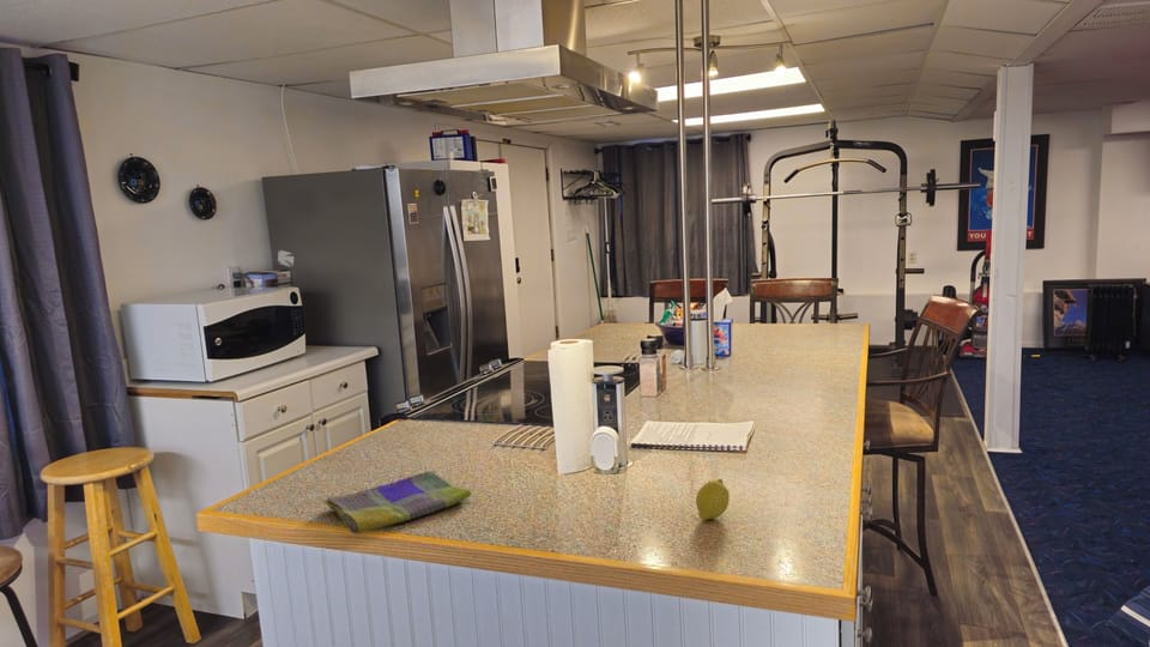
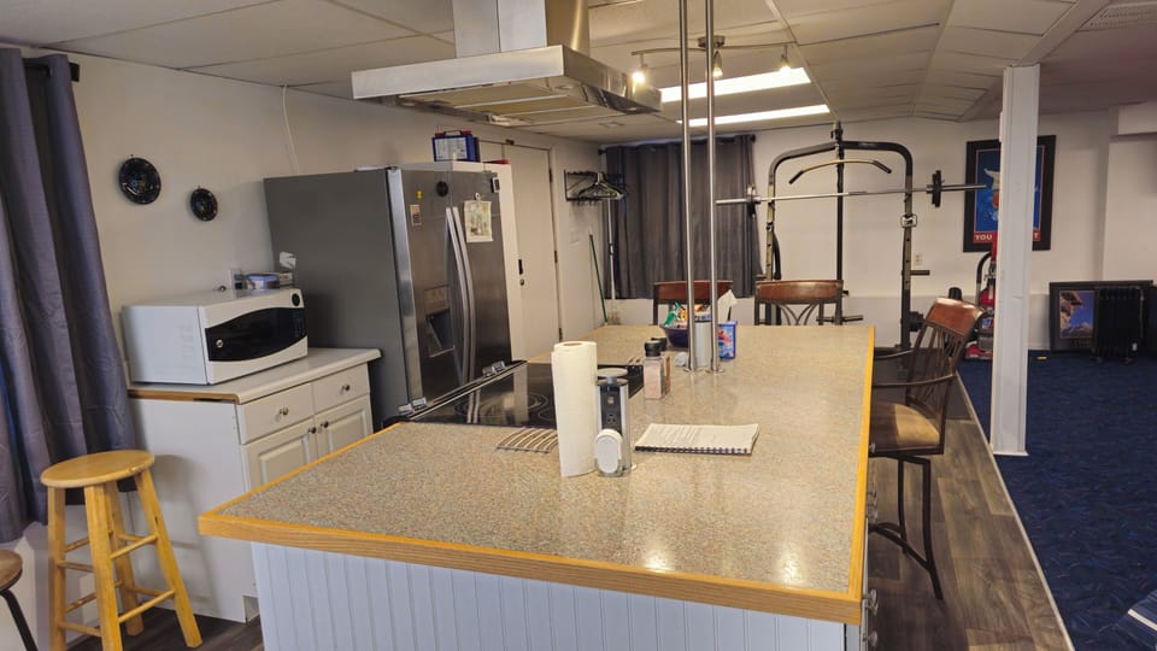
- fruit [695,478,731,521]
- dish towel [322,470,472,536]
